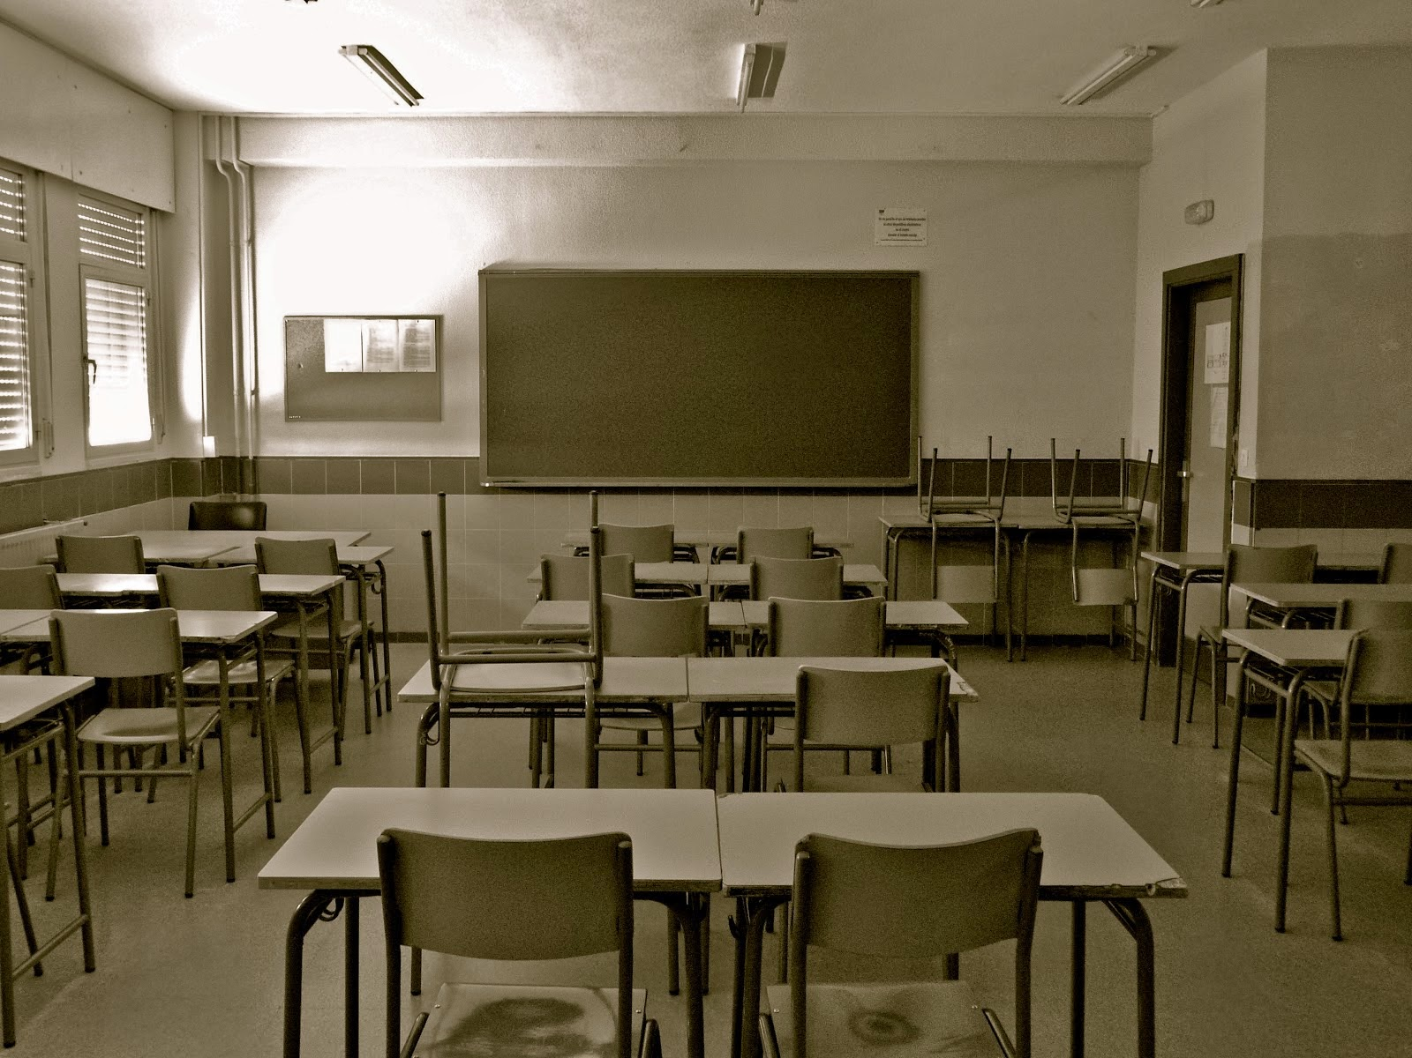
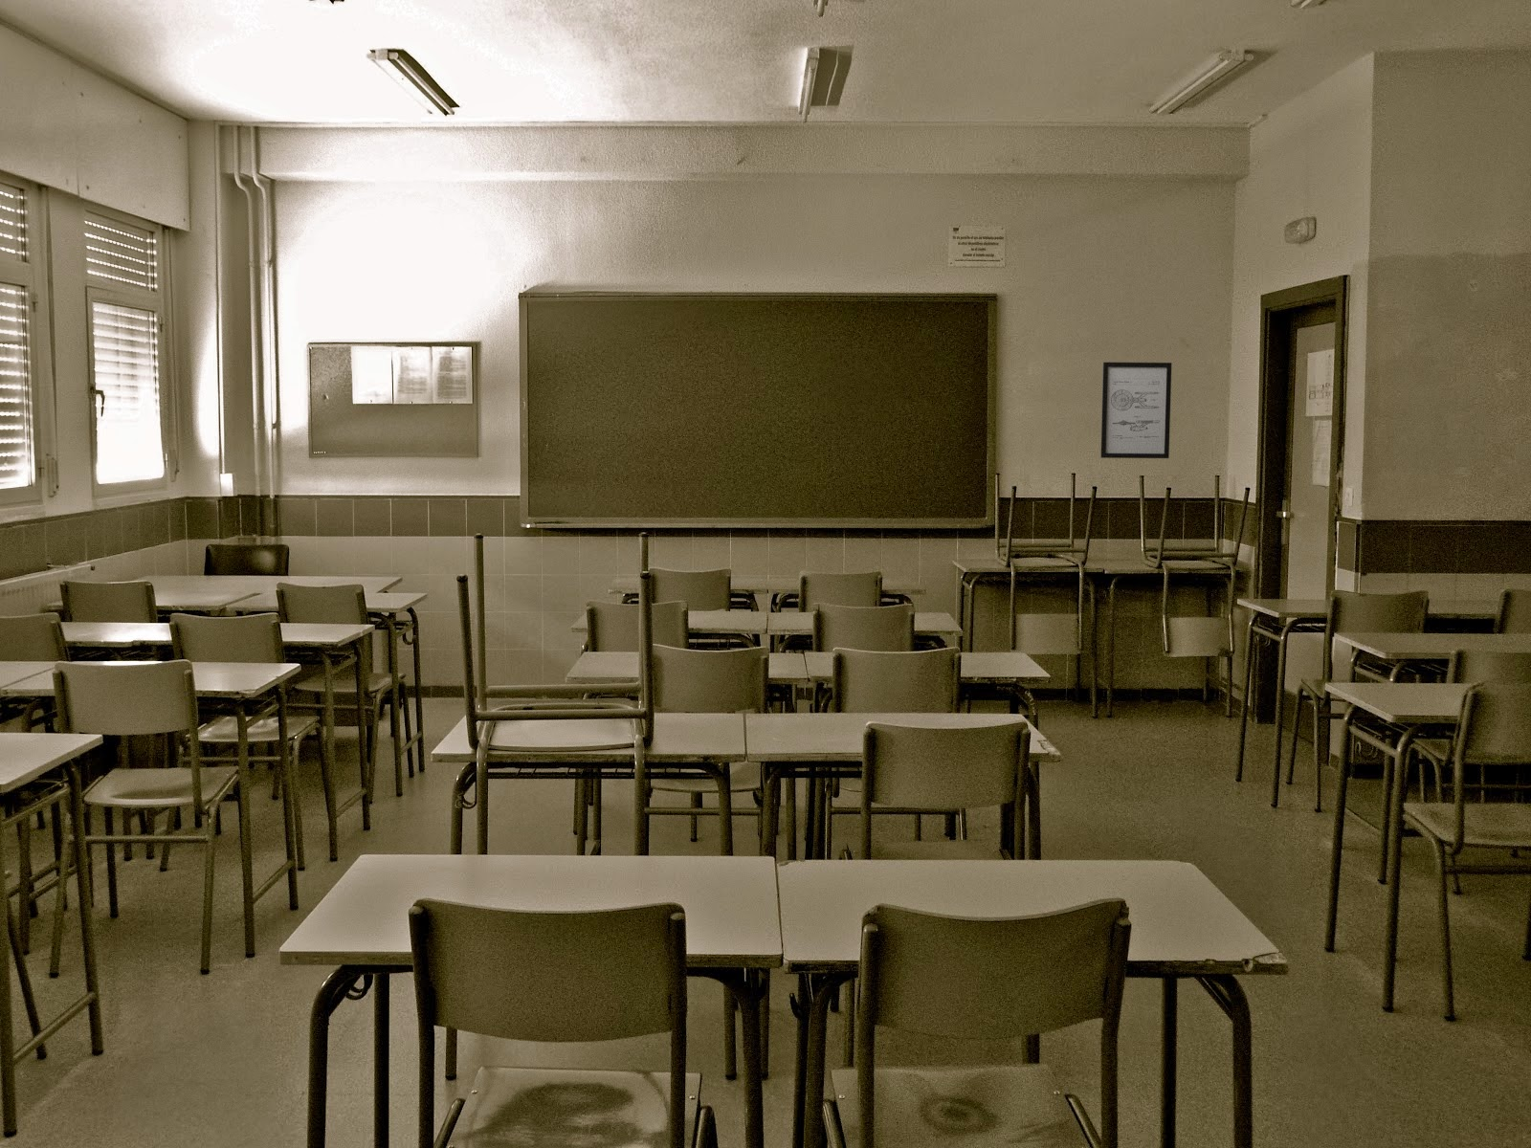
+ wall art [1099,362,1172,459]
